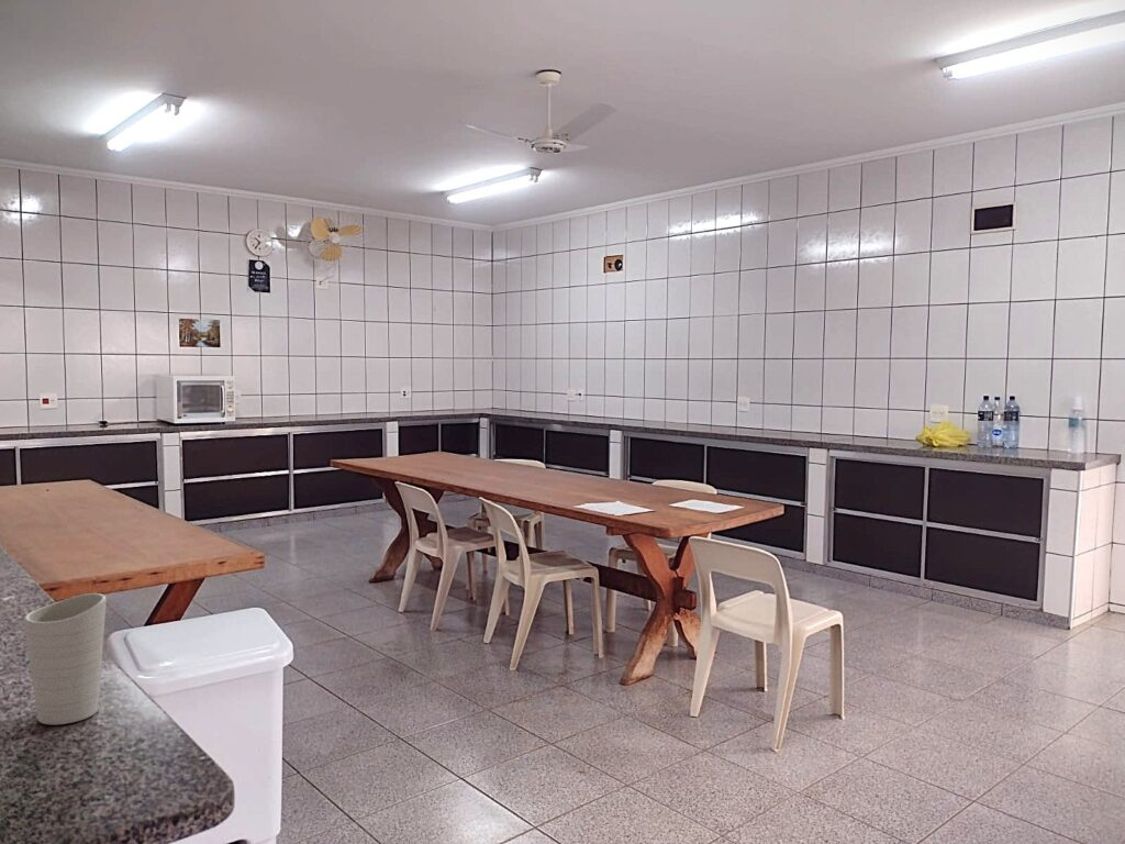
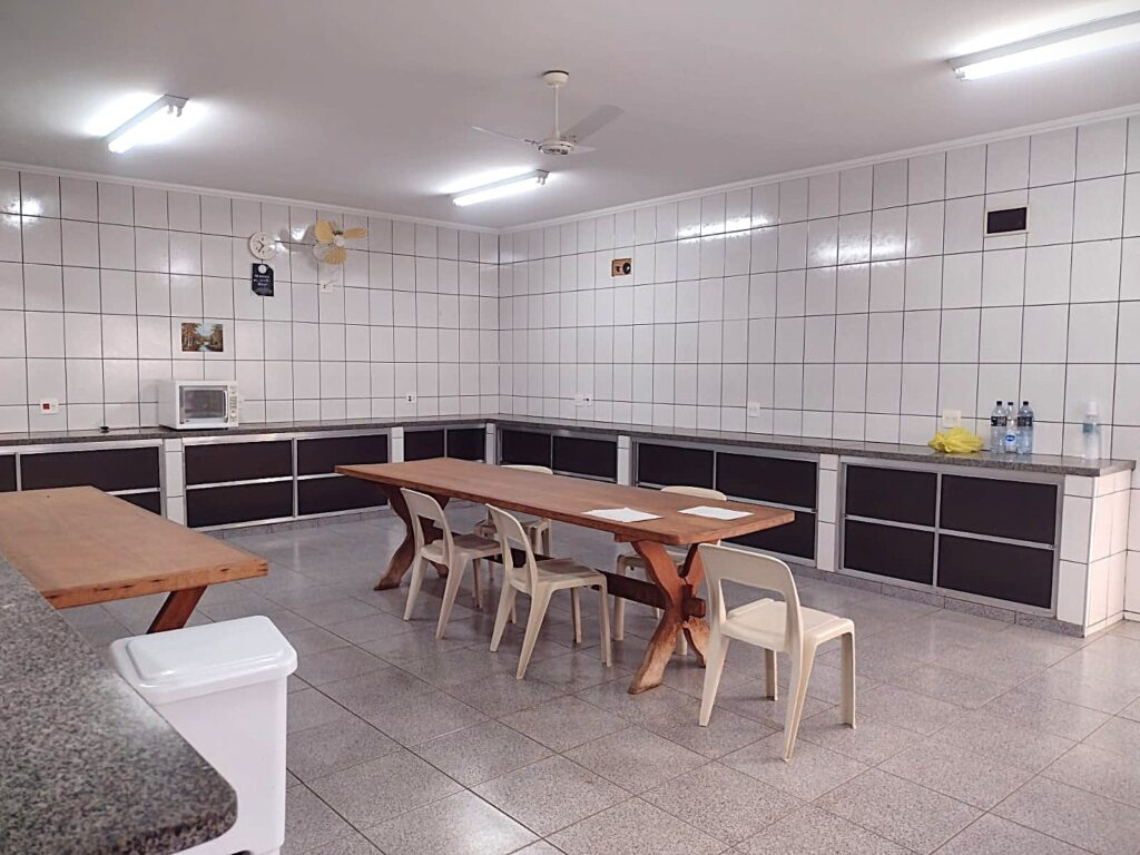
- cup [22,592,108,725]
